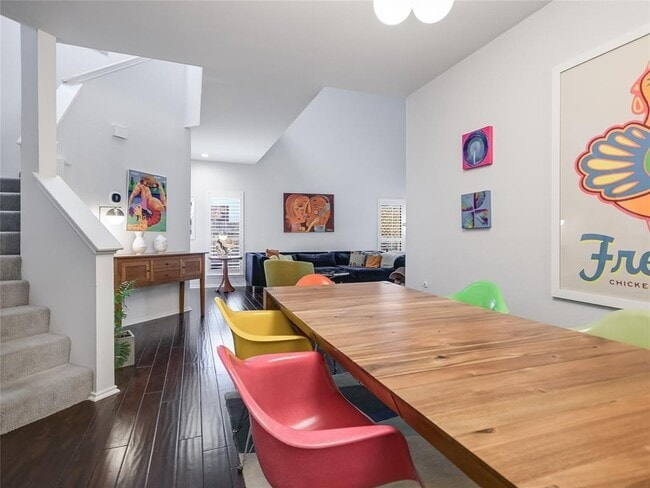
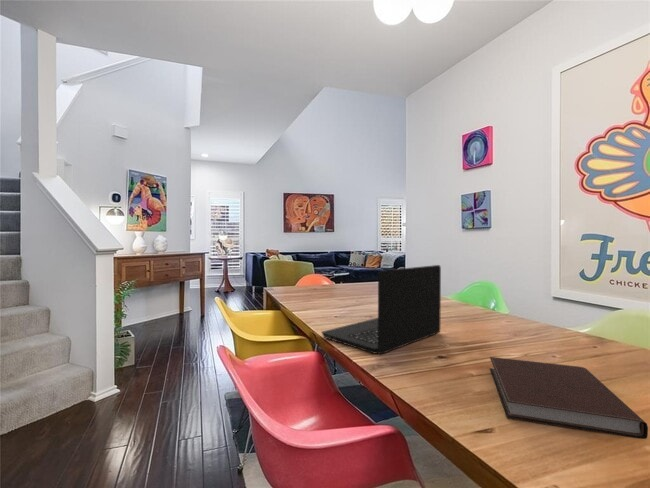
+ notebook [489,356,649,440]
+ laptop [321,264,442,355]
